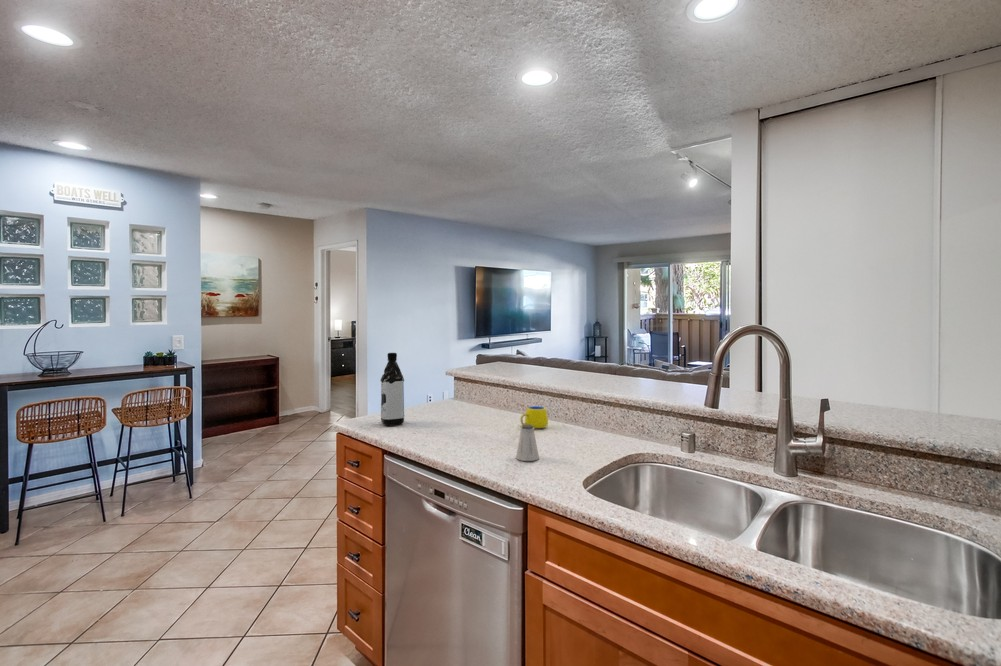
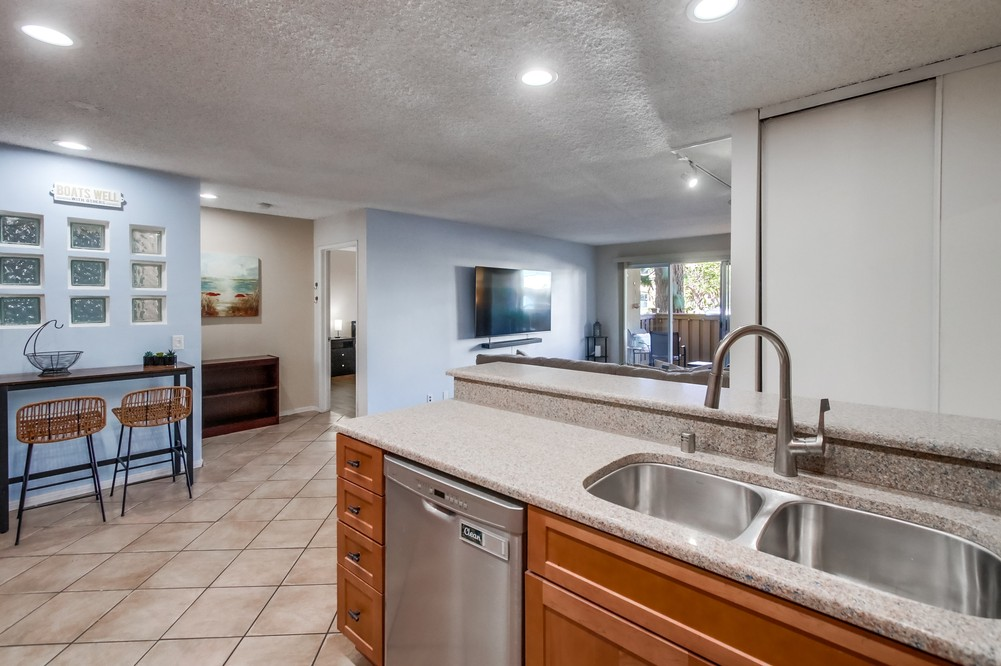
- mug [518,405,549,429]
- water bottle [379,352,405,426]
- saltshaker [515,425,540,462]
